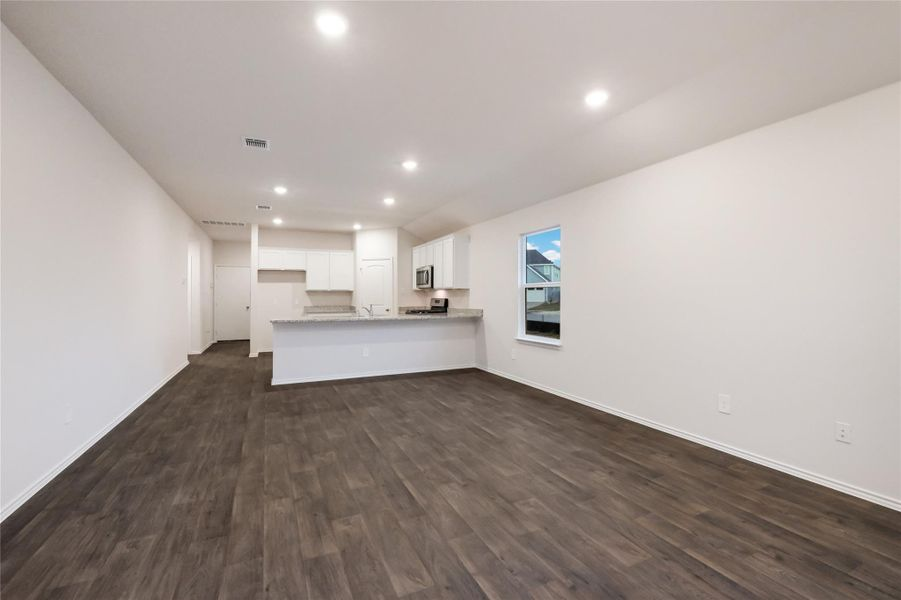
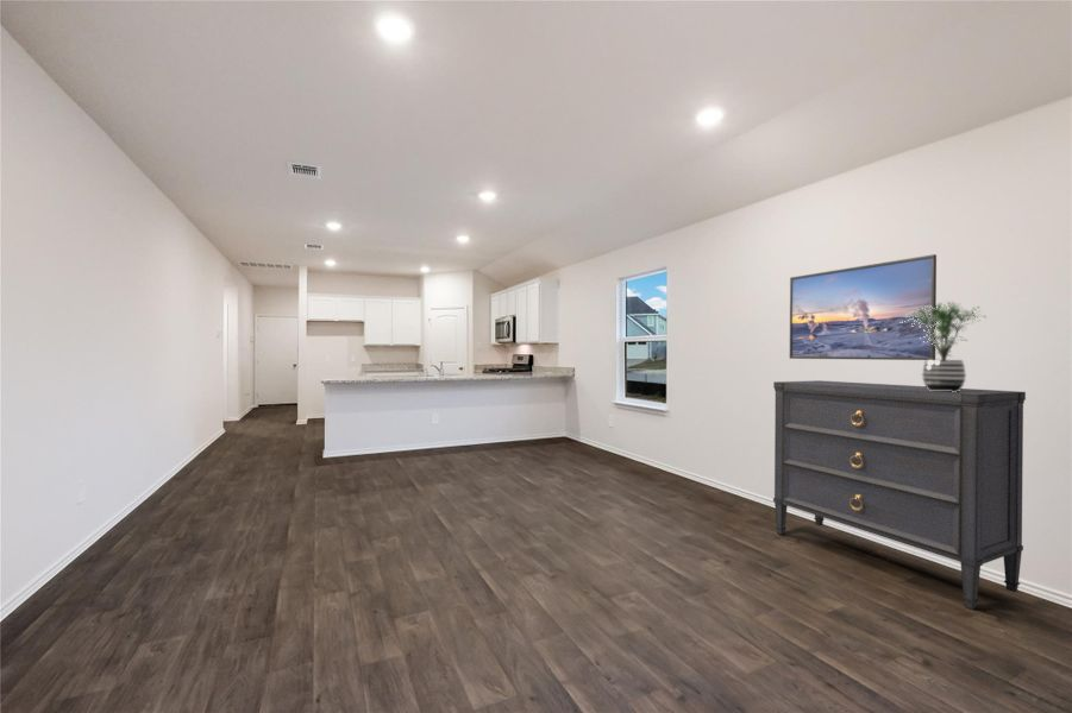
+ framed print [789,253,938,361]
+ dresser [772,379,1027,611]
+ potted plant [899,299,989,392]
